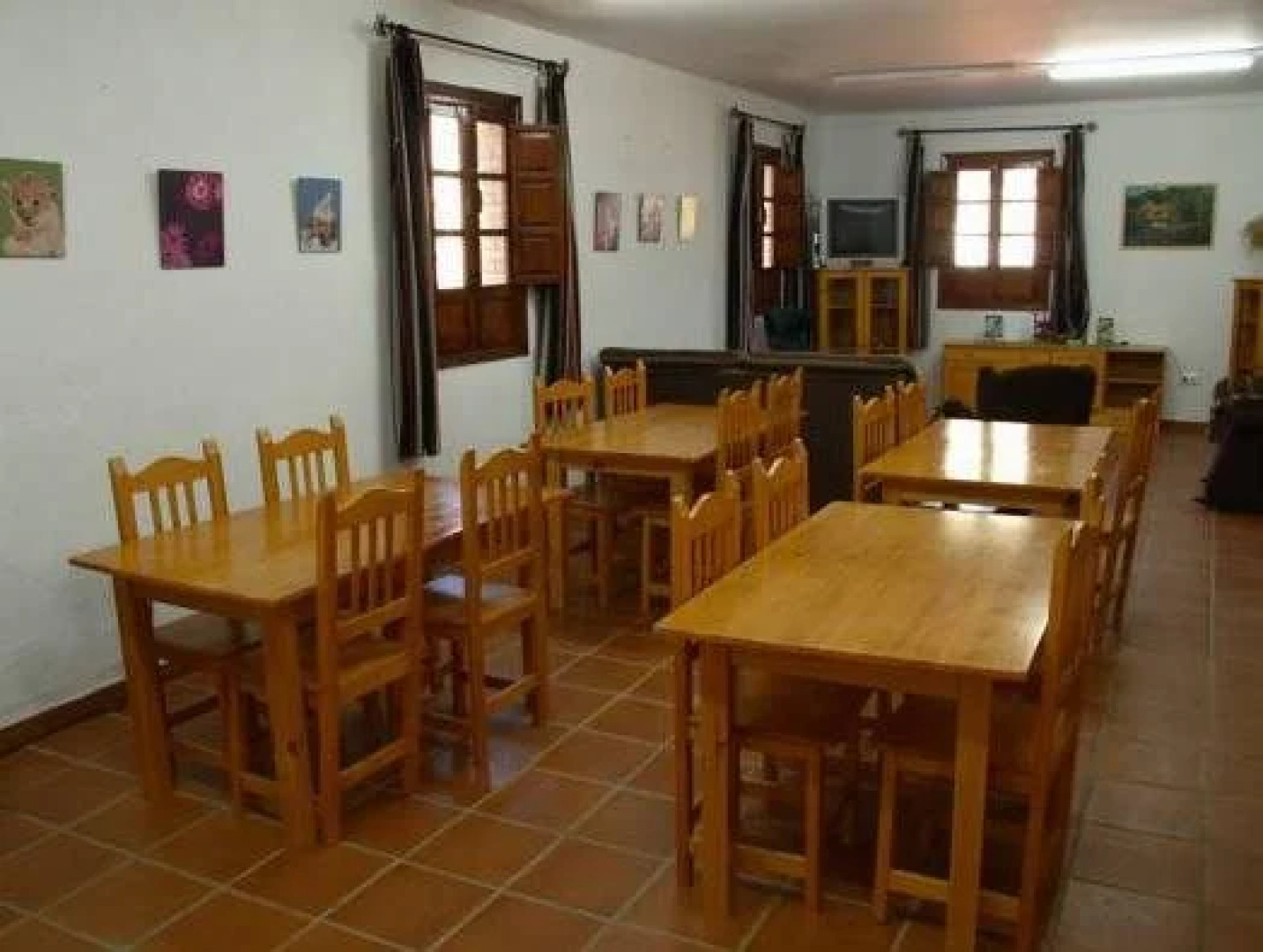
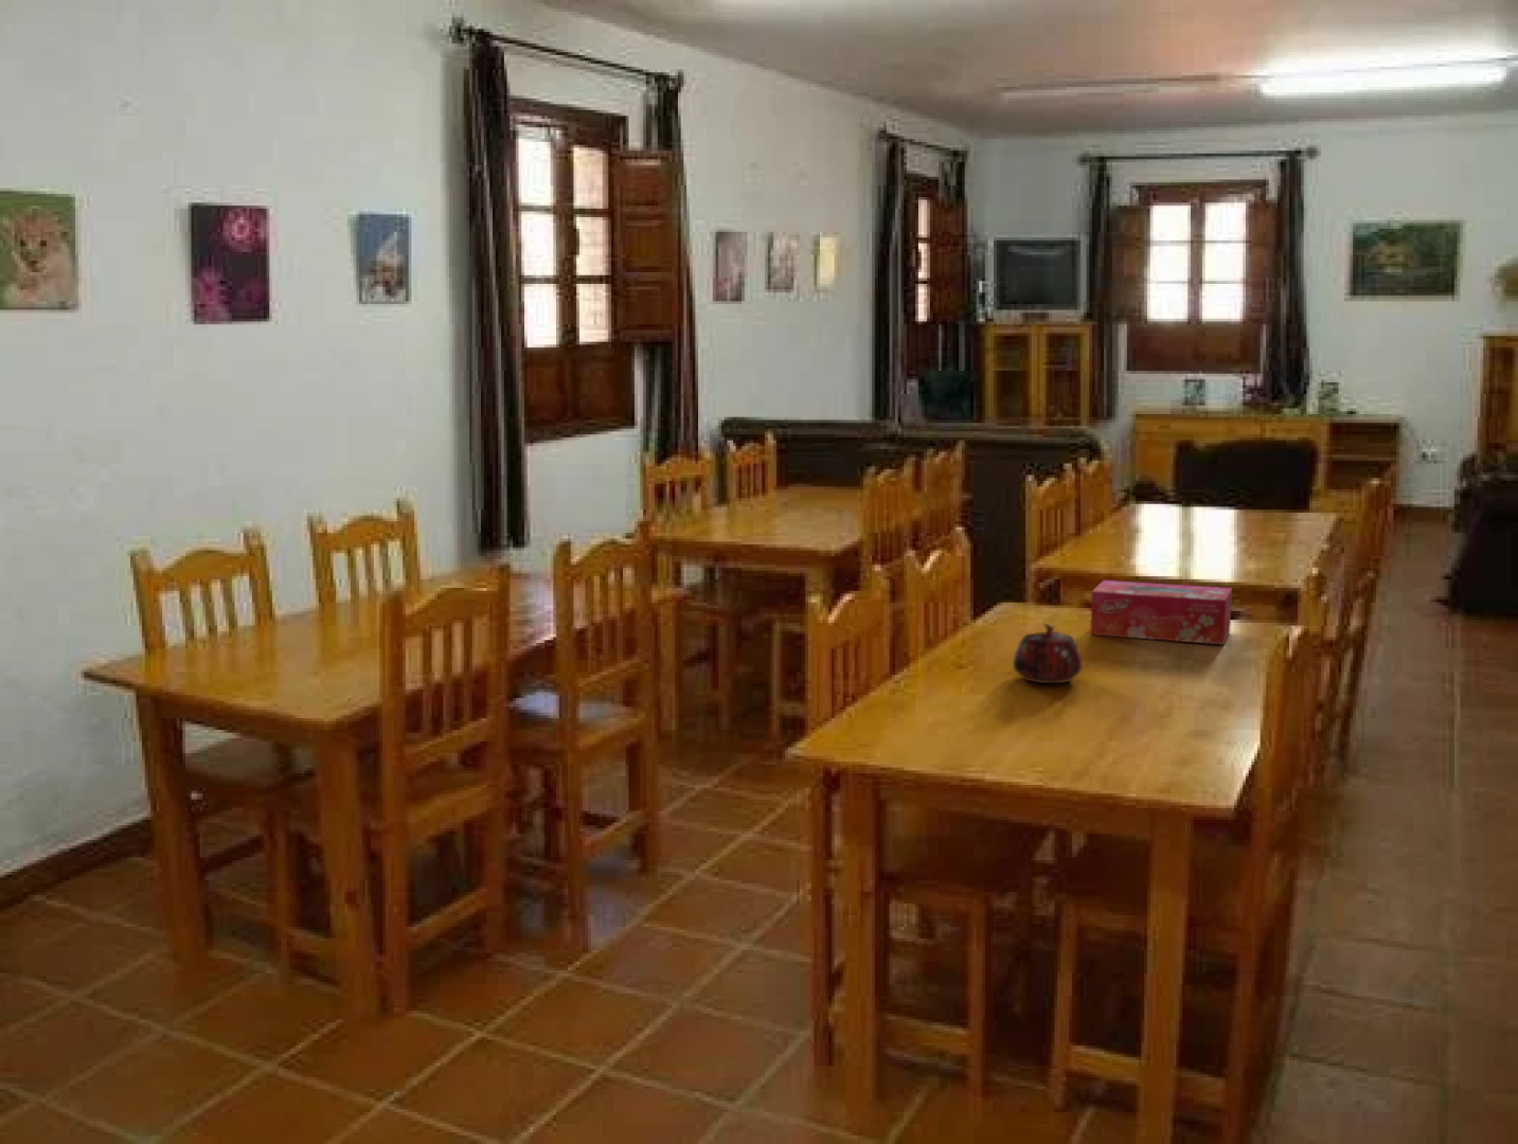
+ teapot [1012,622,1084,684]
+ tissue box [1089,579,1233,647]
